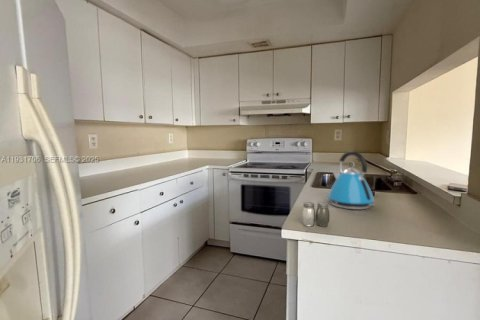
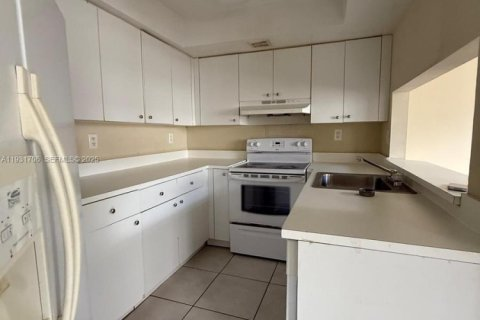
- salt and pepper shaker [301,201,330,227]
- kettle [327,150,376,210]
